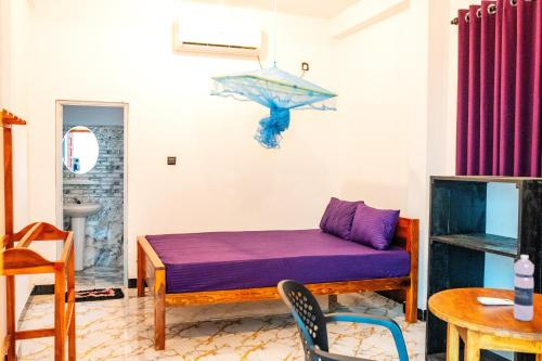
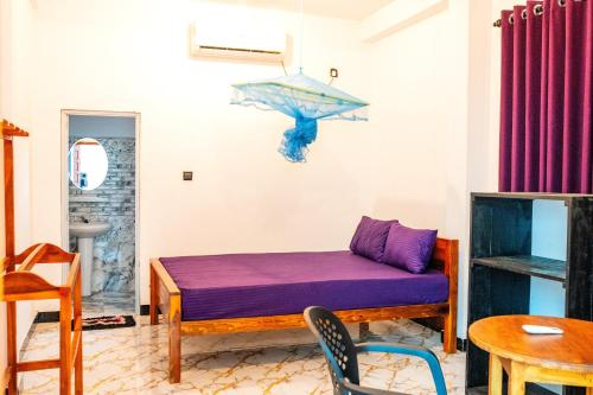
- water bottle [513,254,535,322]
